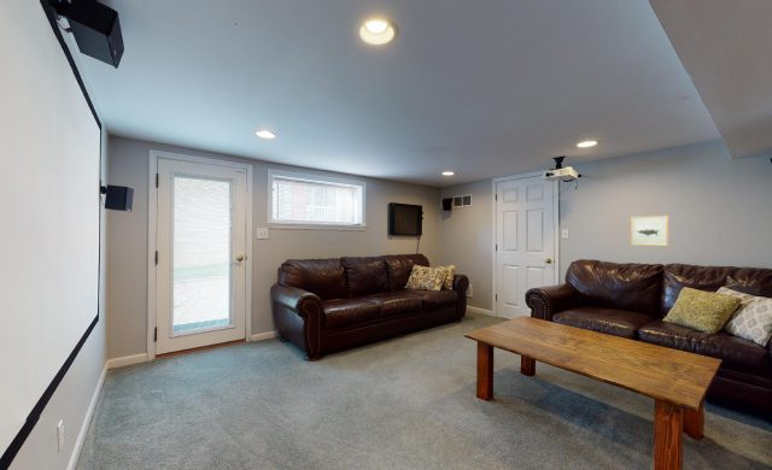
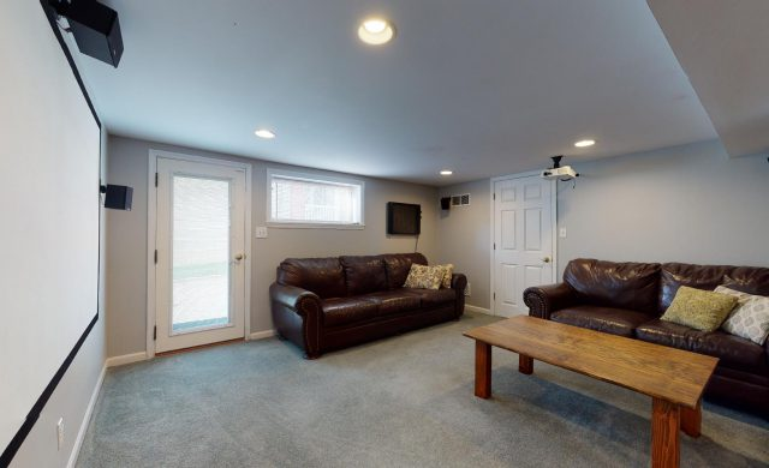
- wall art [630,215,669,246]
